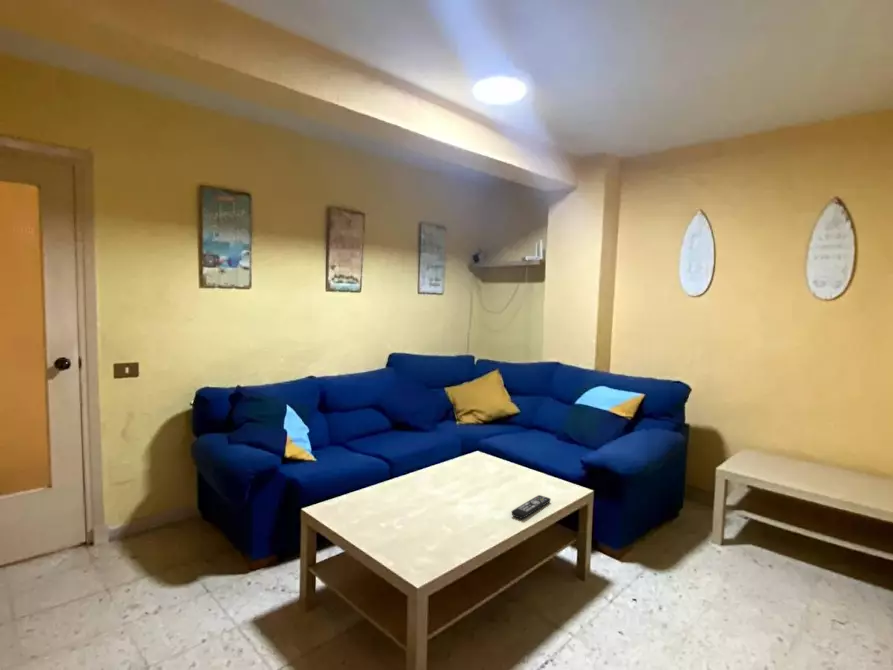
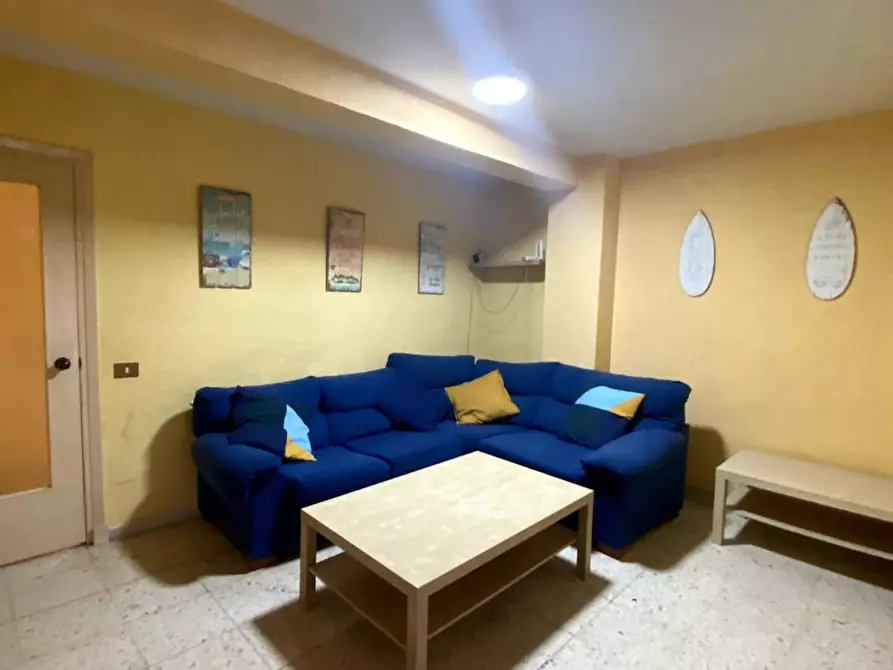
- remote control [510,494,552,520]
